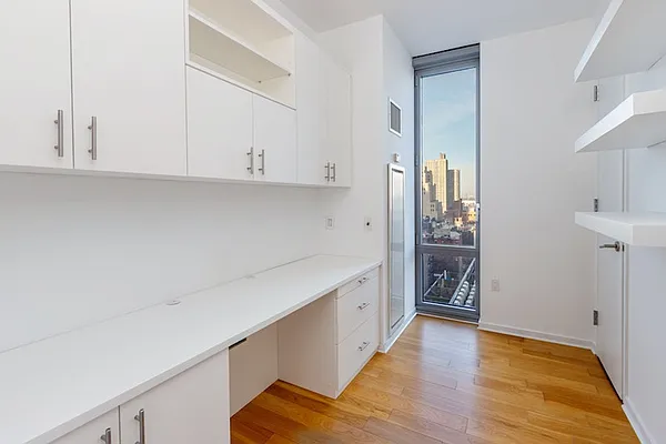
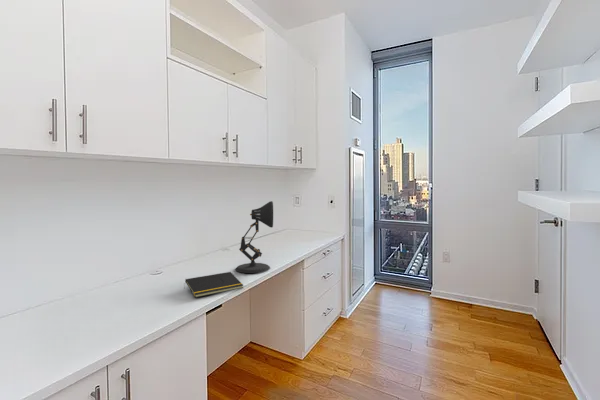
+ desk lamp [235,200,274,274]
+ notepad [183,271,244,298]
